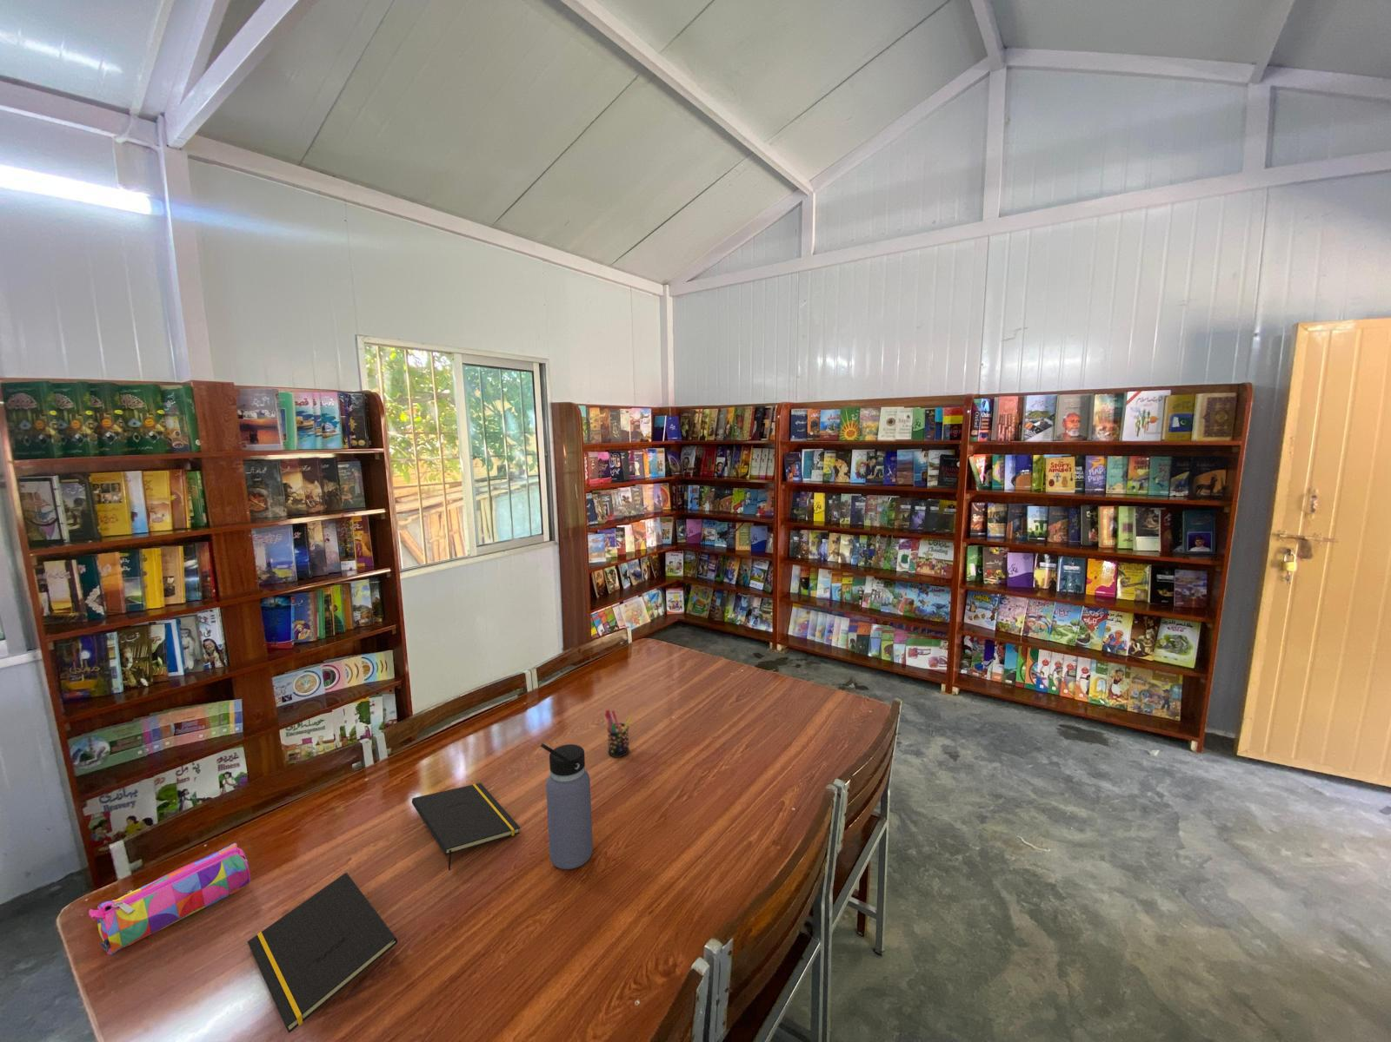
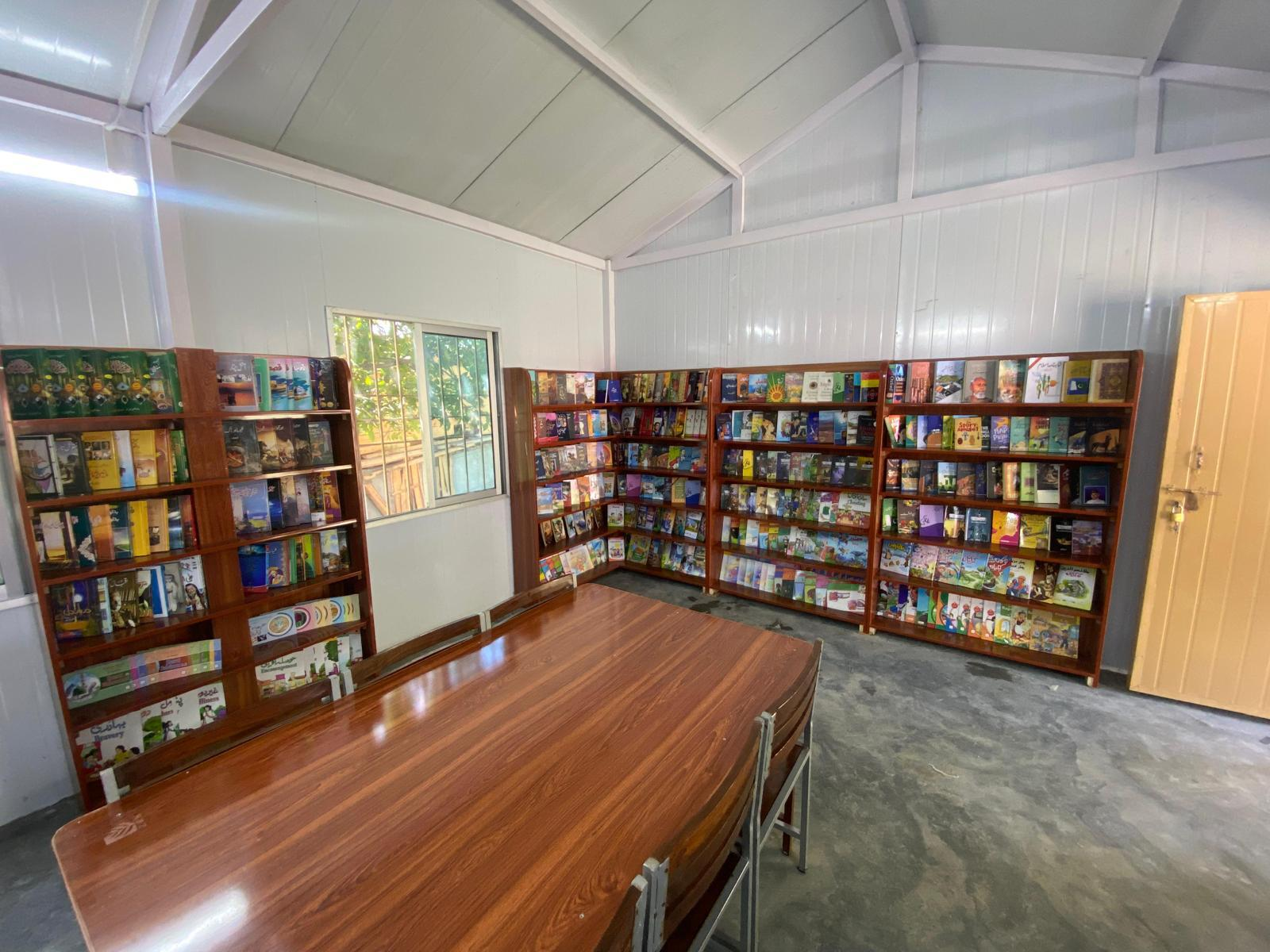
- notepad [411,783,520,871]
- notepad [246,872,399,1034]
- water bottle [540,742,594,870]
- pencil case [88,843,251,956]
- pen holder [605,708,633,759]
